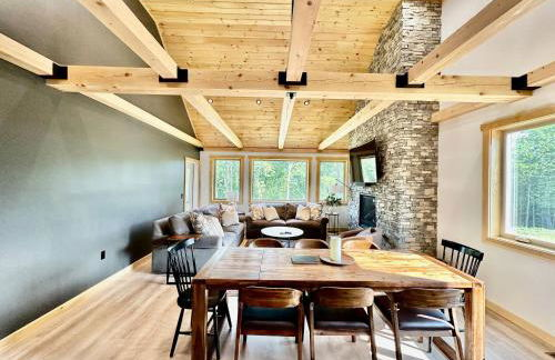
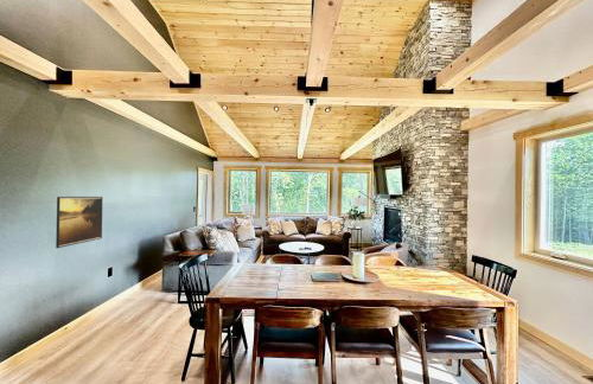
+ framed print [55,196,103,249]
